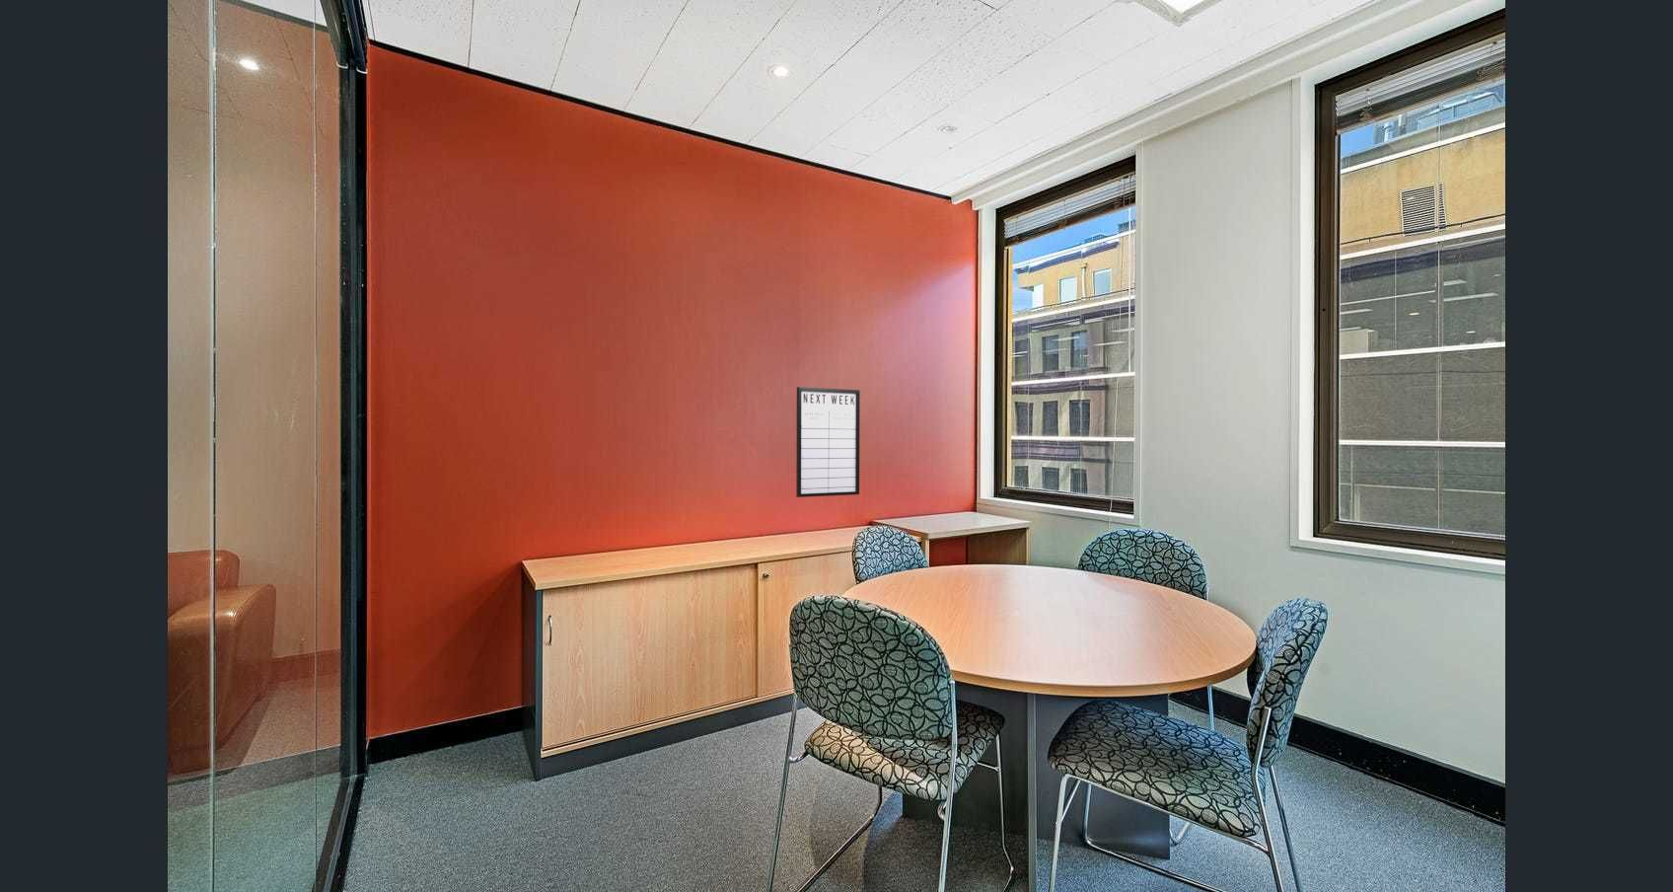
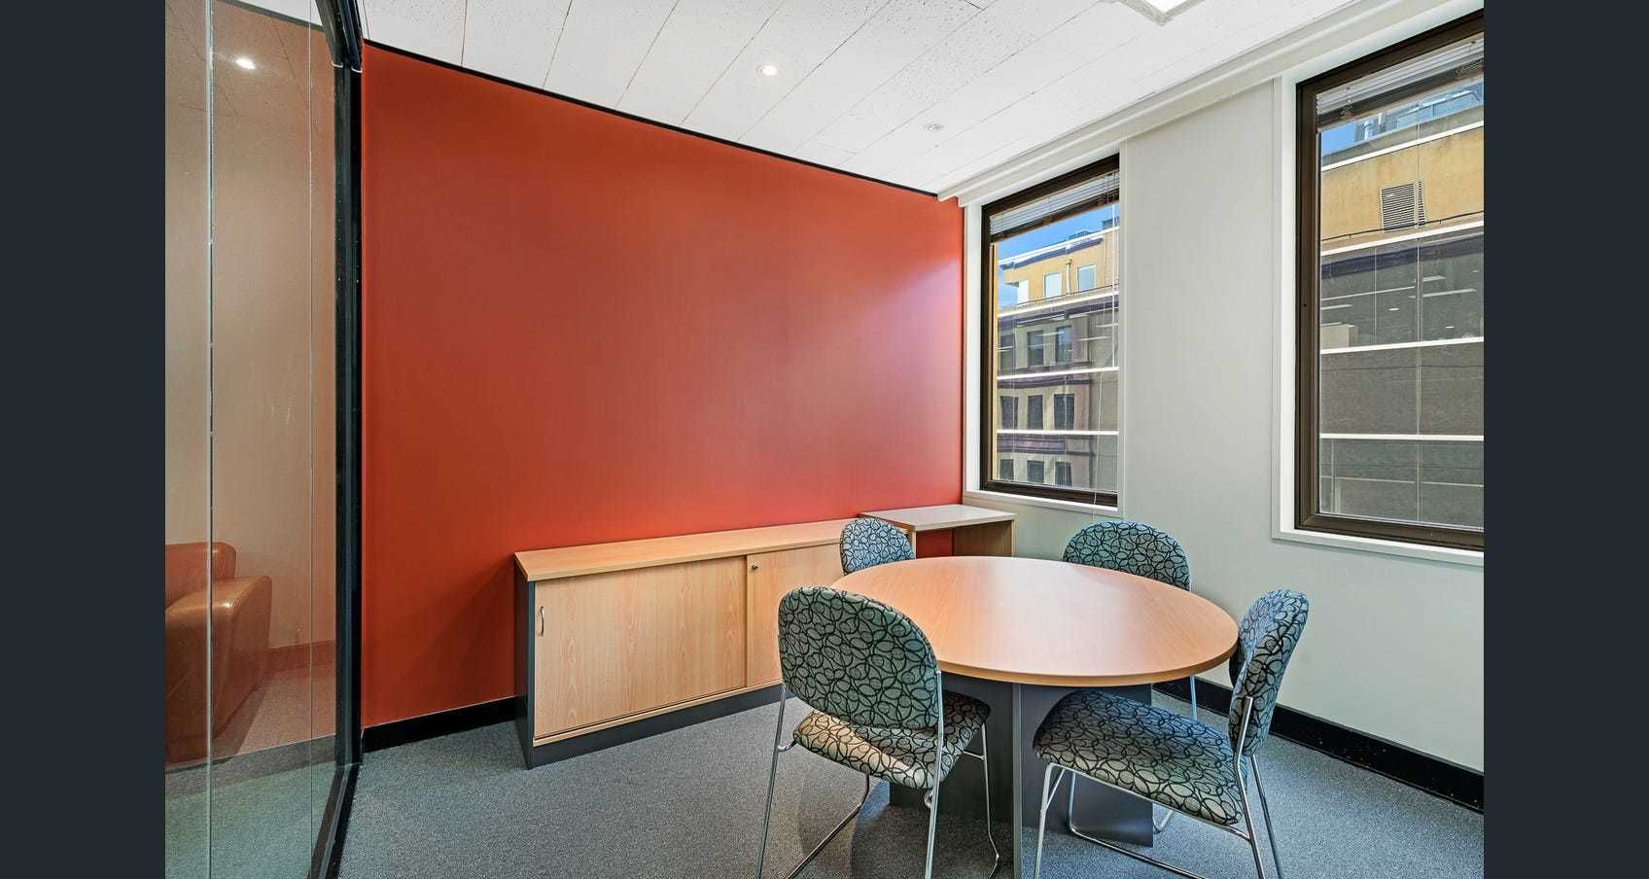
- writing board [796,386,861,498]
